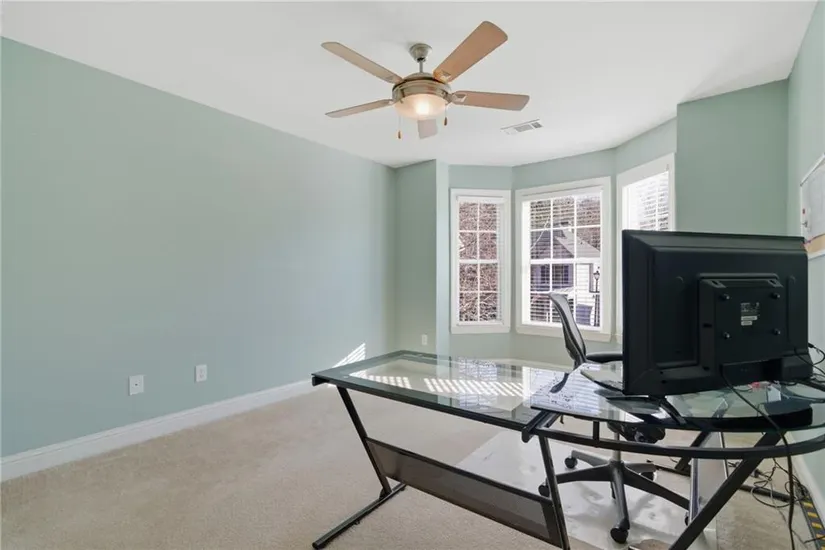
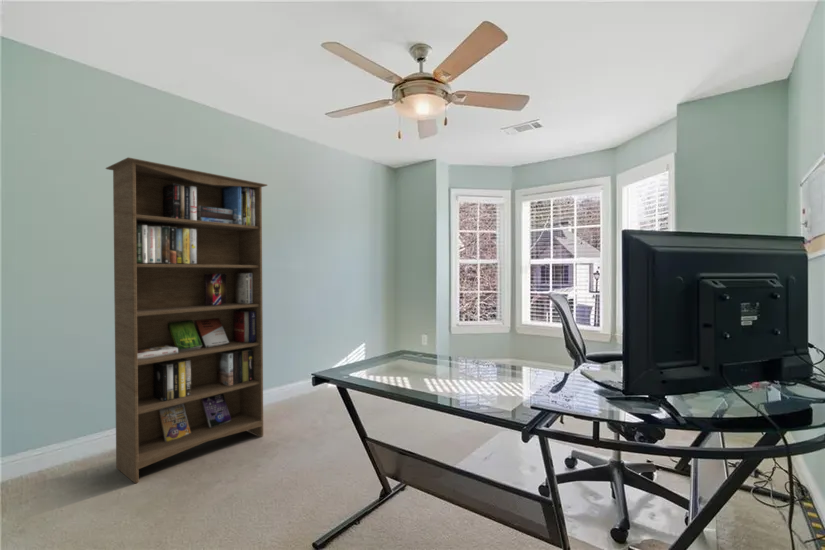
+ bookcase [105,156,268,484]
